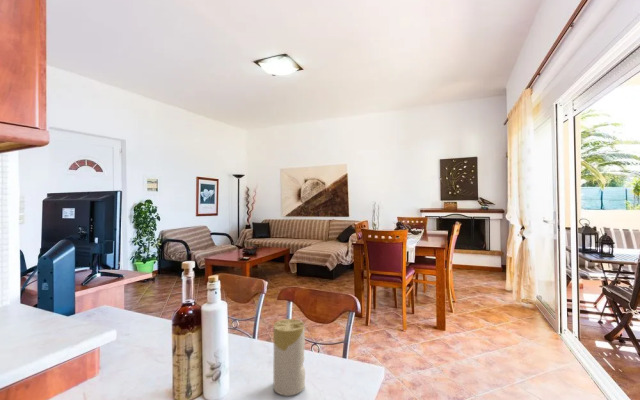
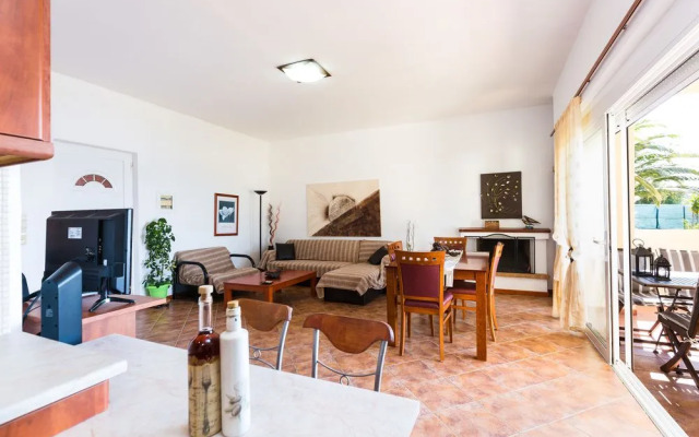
- candle [272,318,306,397]
